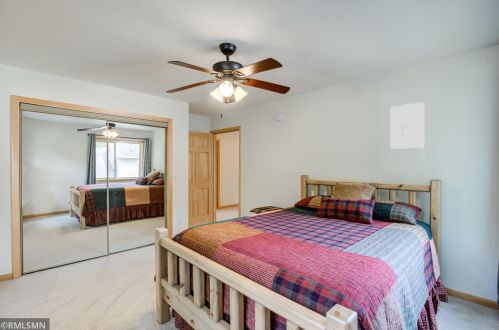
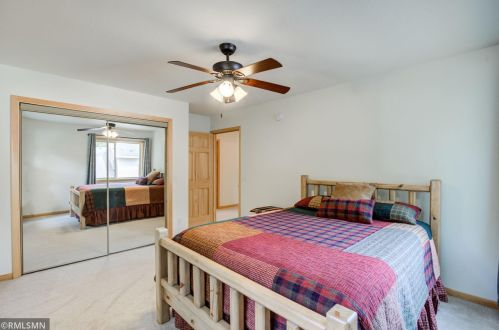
- wall art [389,101,426,150]
